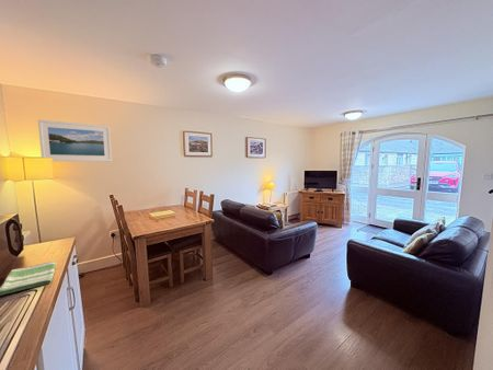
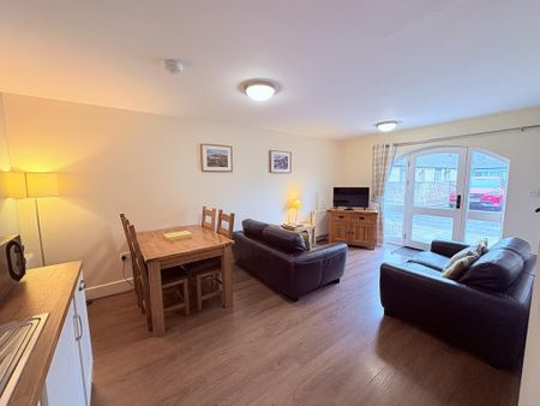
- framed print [37,118,113,163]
- dish towel [0,261,56,297]
